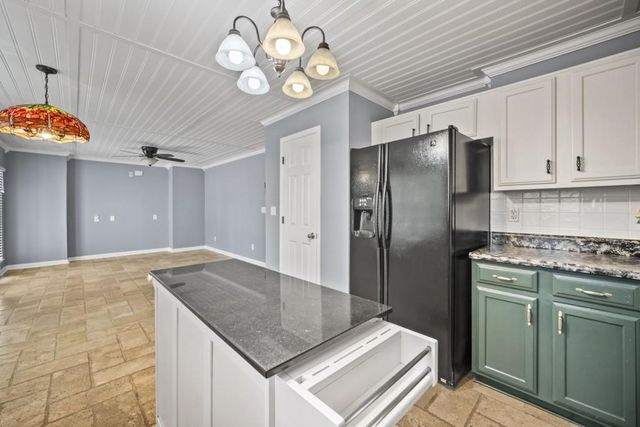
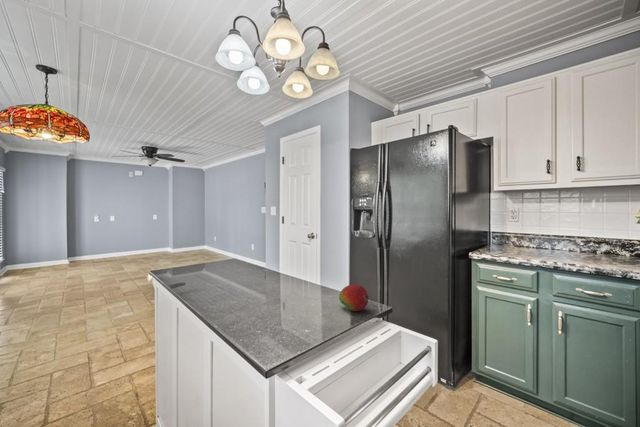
+ fruit [338,283,370,312]
